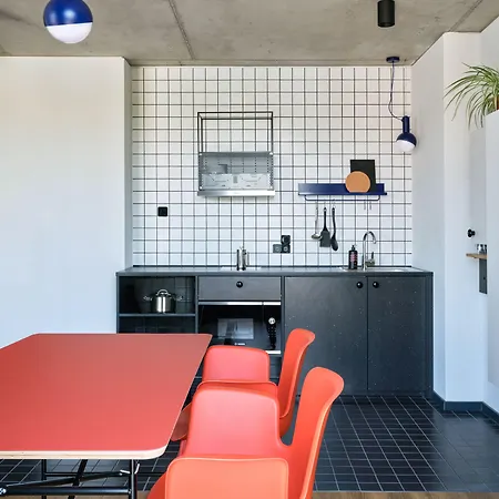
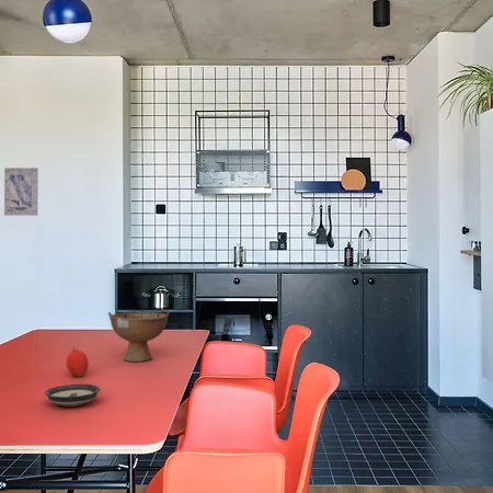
+ wall art [3,167,39,217]
+ saucer [44,383,101,408]
+ fruit [65,345,90,377]
+ bowl [107,310,171,363]
